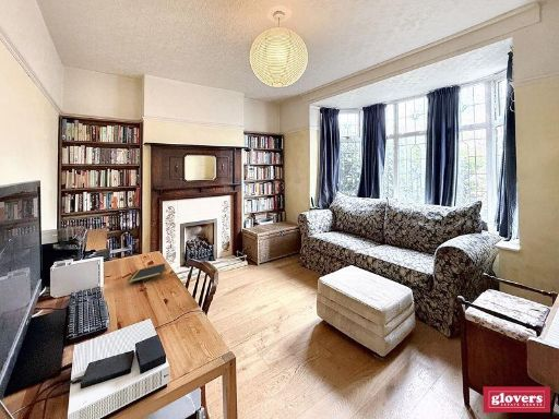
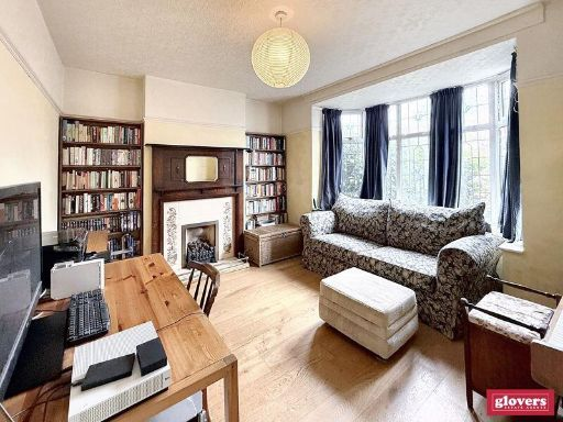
- notepad [127,262,166,284]
